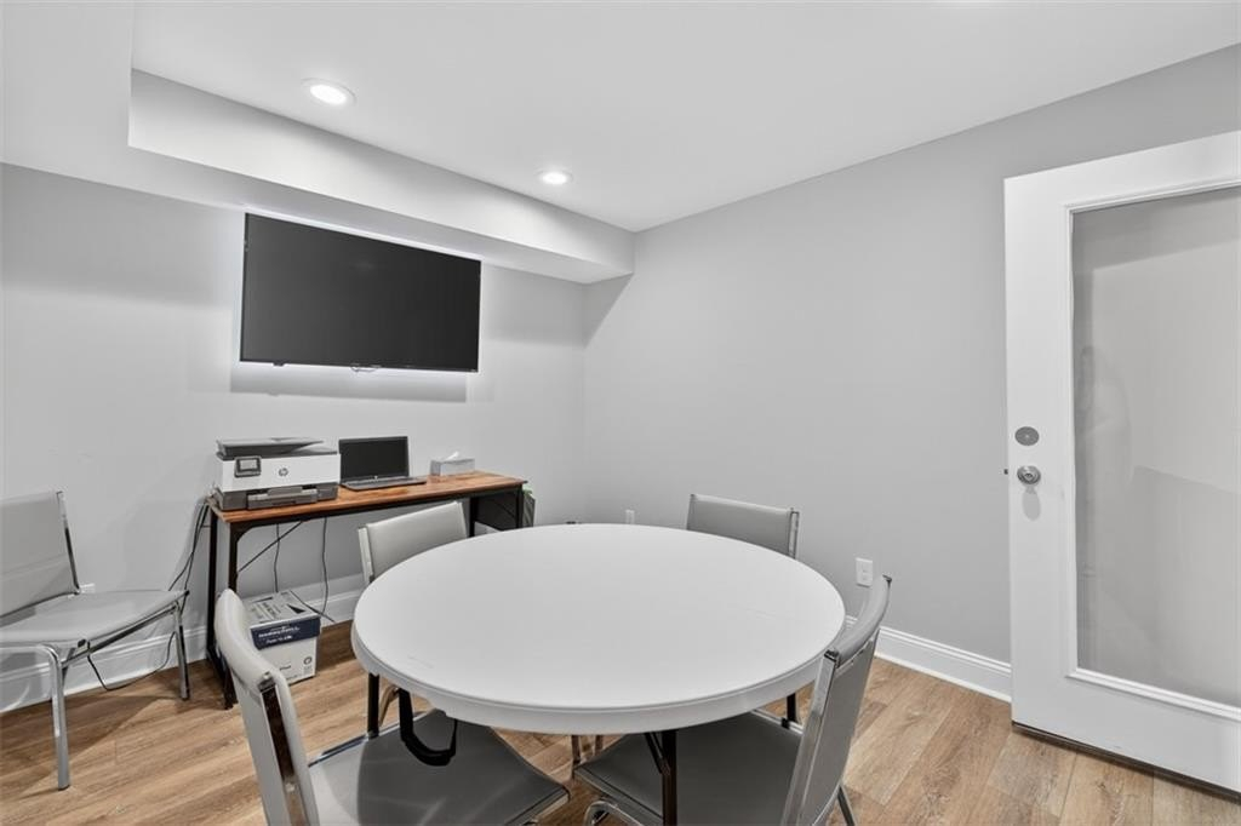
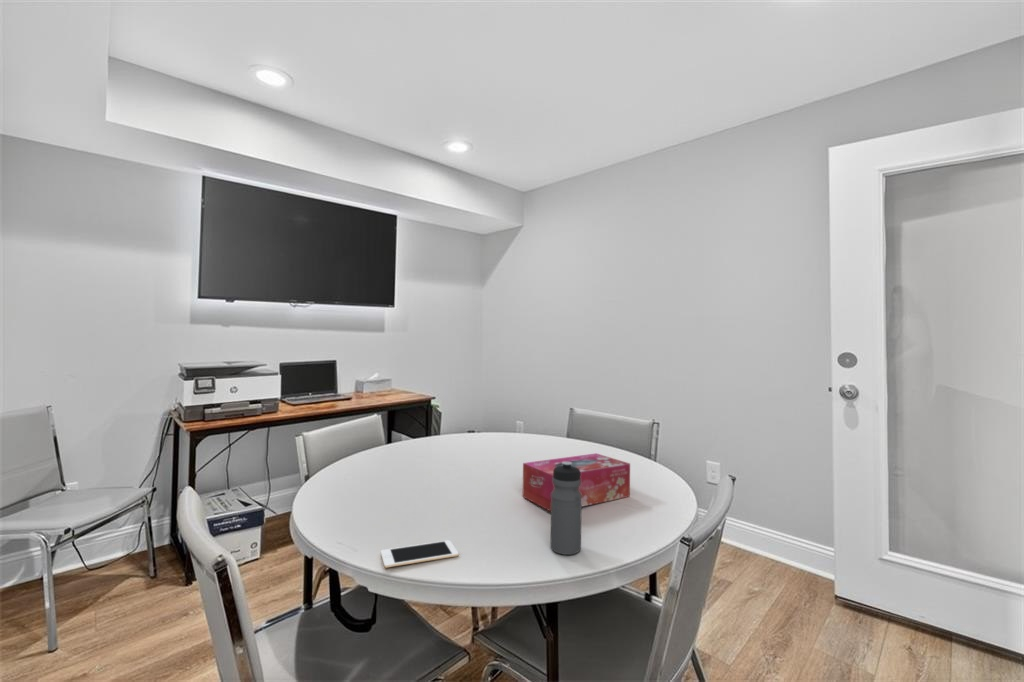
+ tissue box [521,452,631,513]
+ cell phone [380,539,459,569]
+ water bottle [549,462,583,556]
